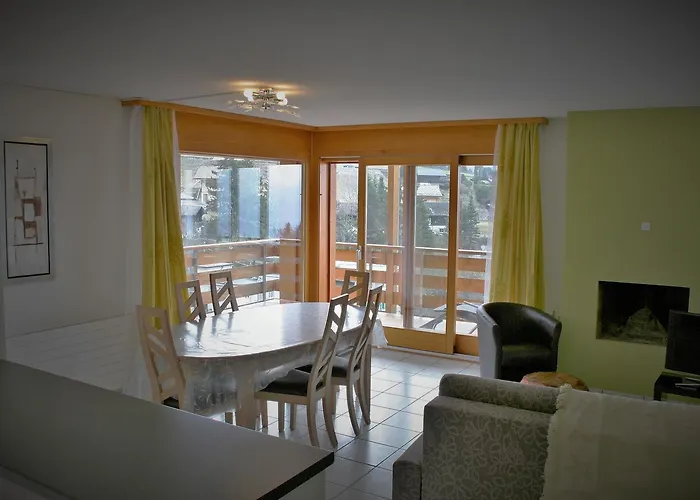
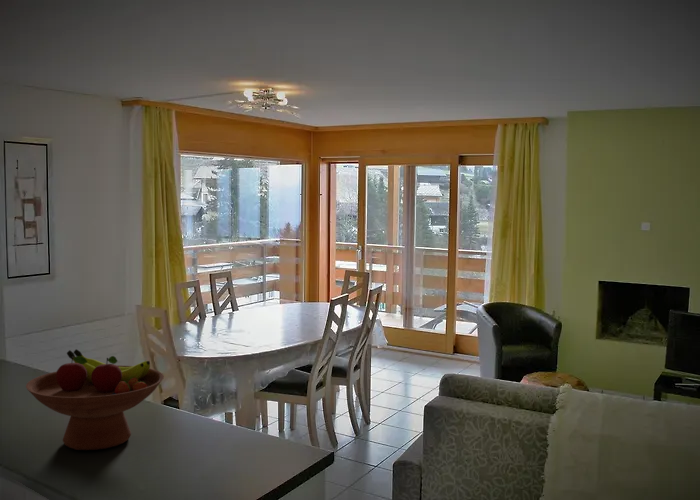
+ fruit bowl [25,348,165,451]
